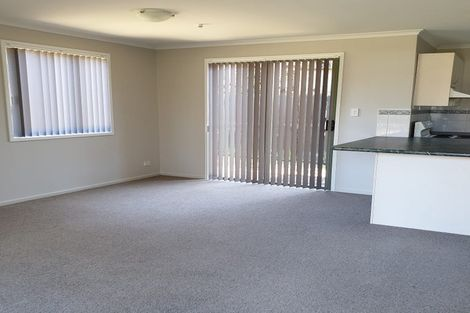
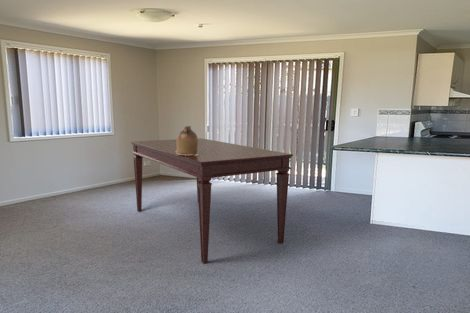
+ dining table [130,137,294,264]
+ ceramic jug [176,125,200,156]
